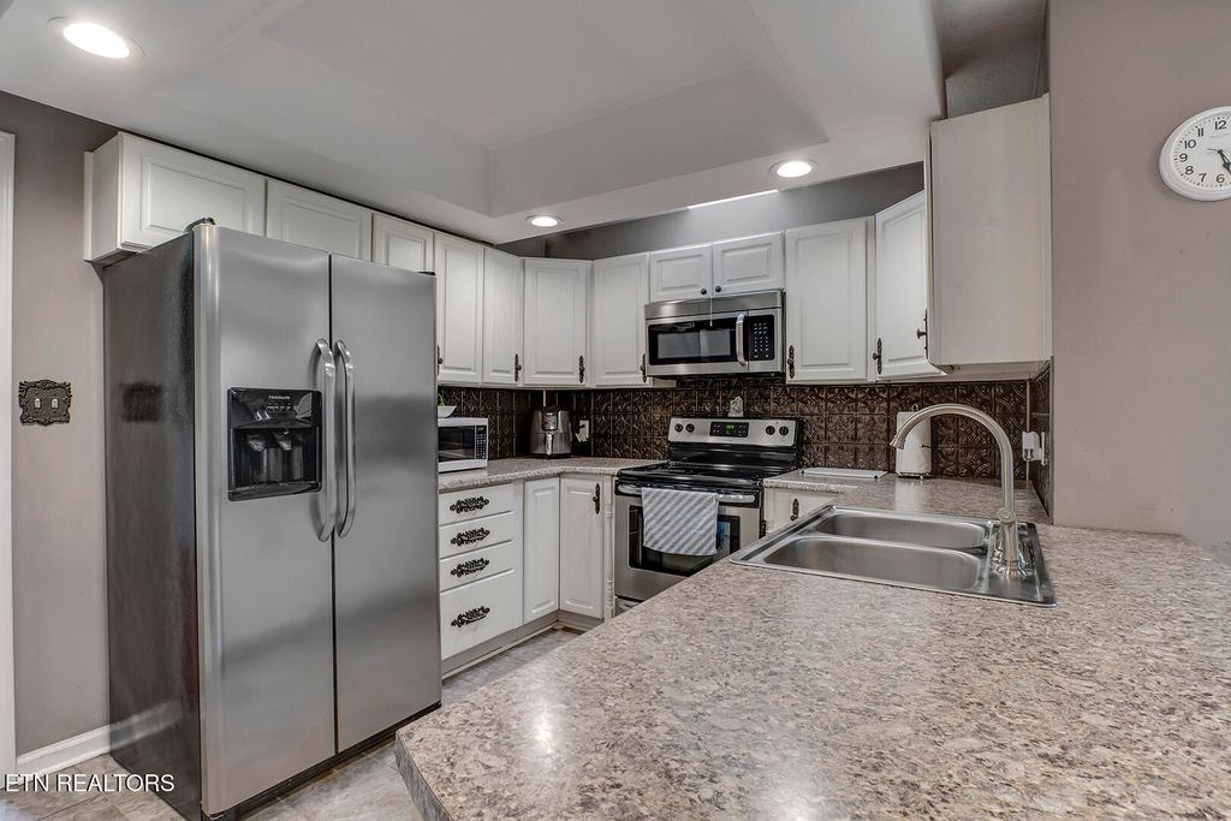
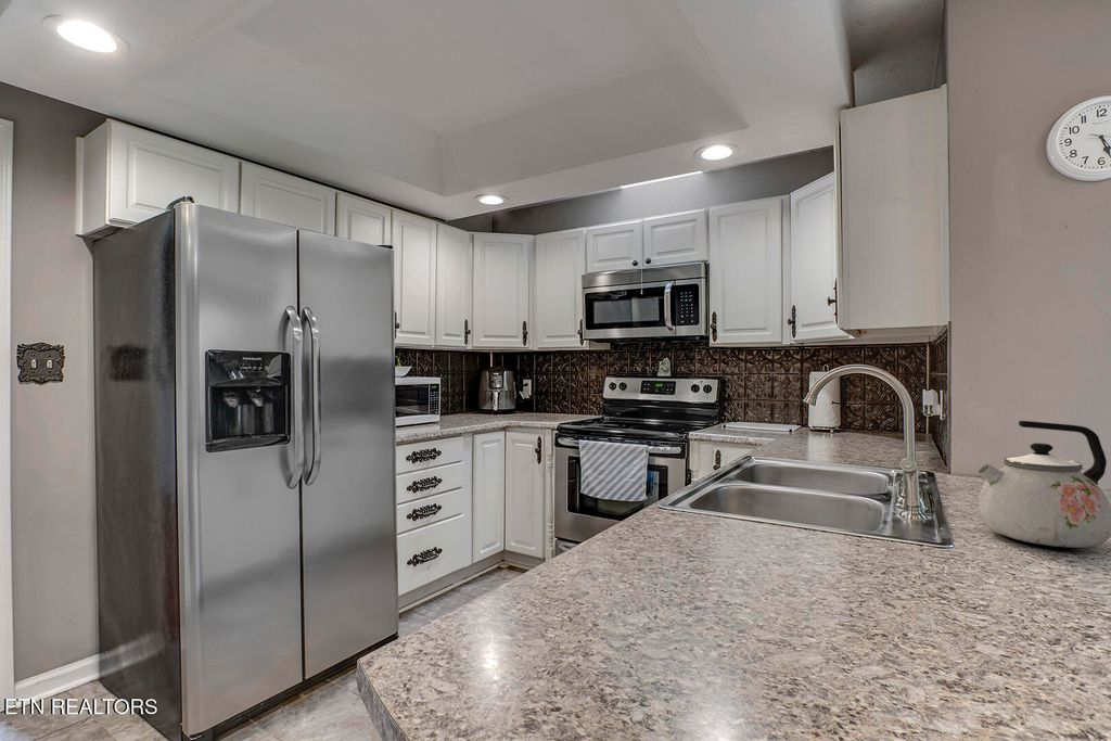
+ kettle [976,420,1111,549]
